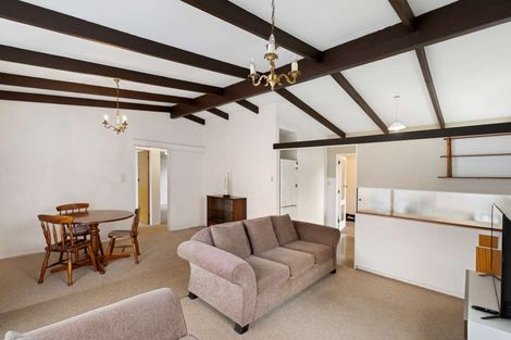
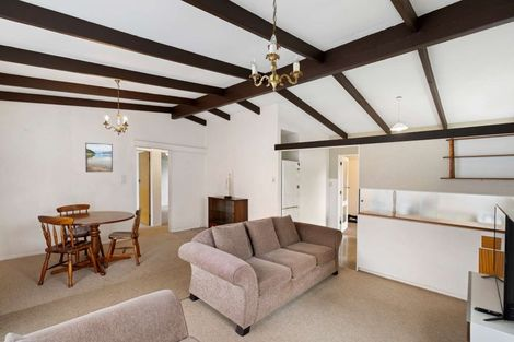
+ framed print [84,142,114,173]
